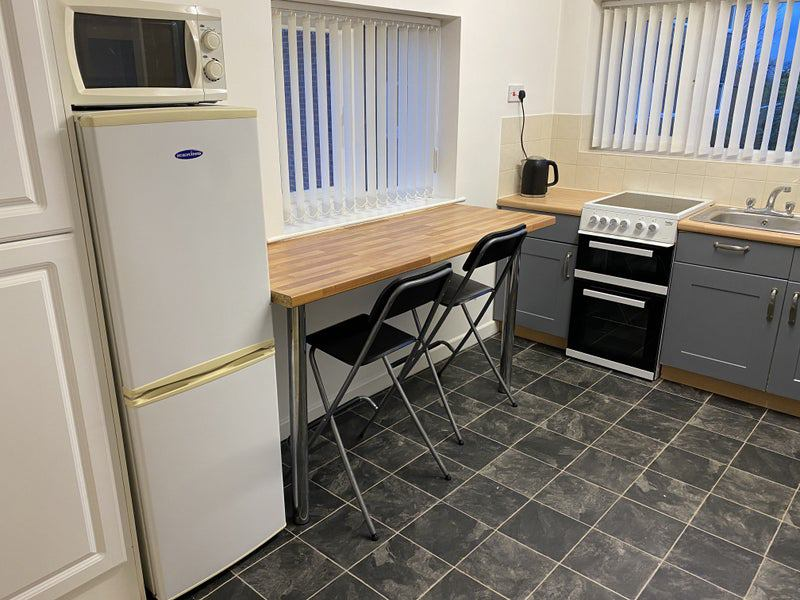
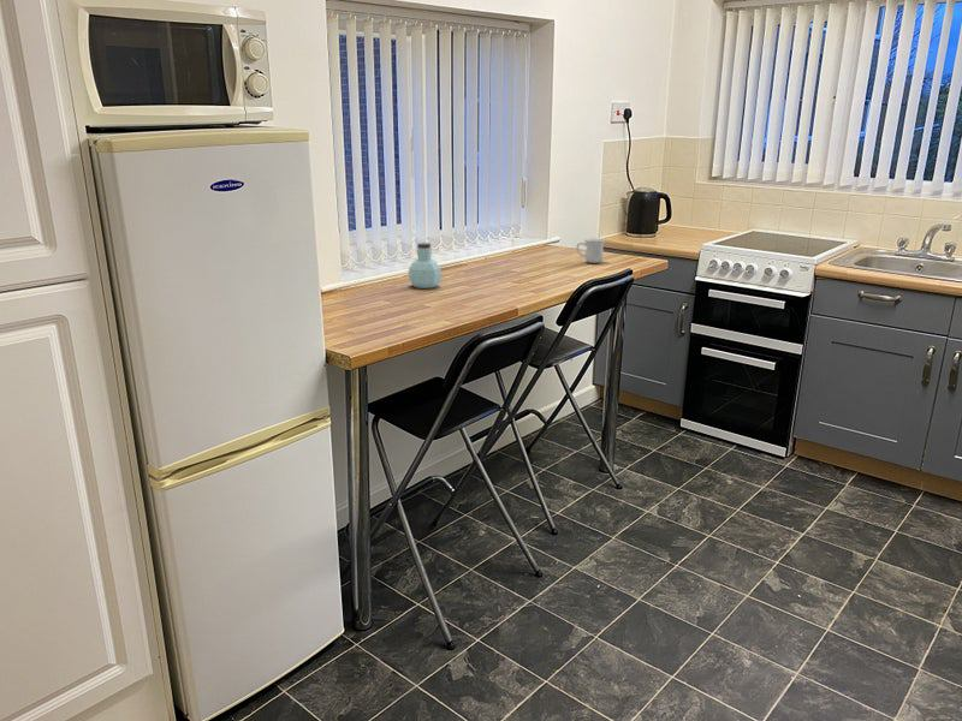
+ jar [408,242,443,290]
+ mug [575,238,606,264]
